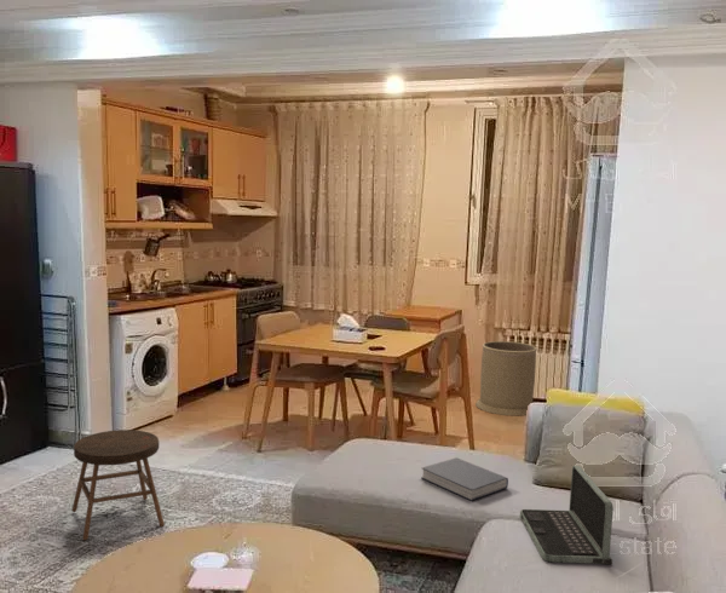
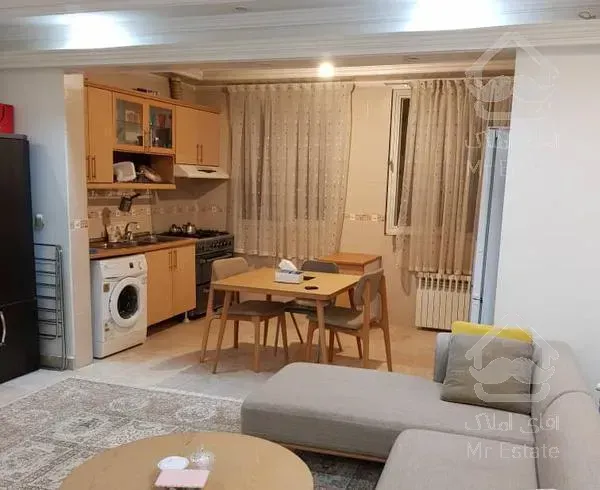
- stool [70,428,166,541]
- book [420,456,509,502]
- trash can [474,340,538,416]
- laptop [519,465,615,565]
